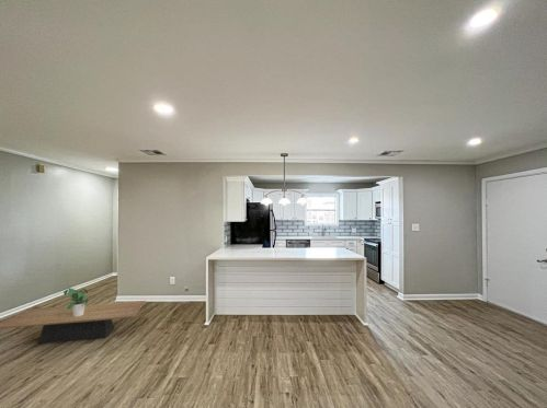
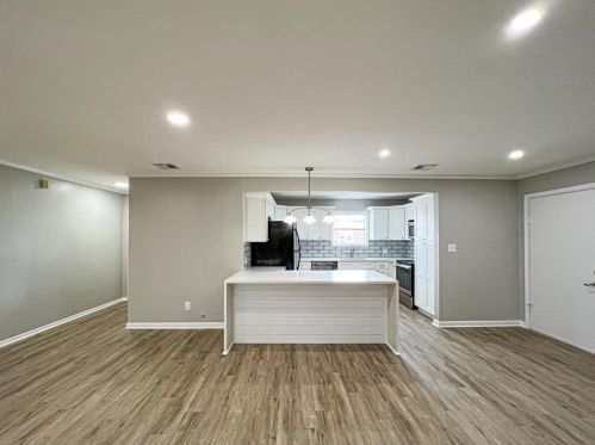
- coffee table [0,300,147,345]
- potted plant [62,287,90,317]
